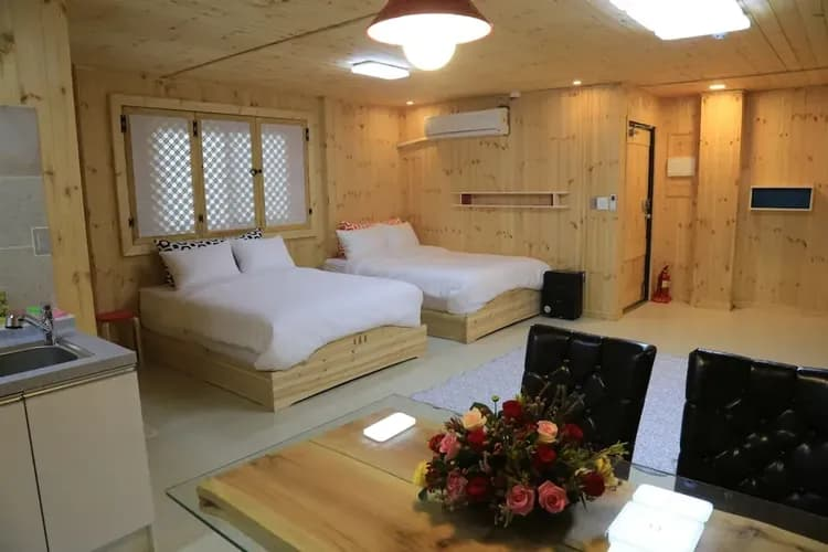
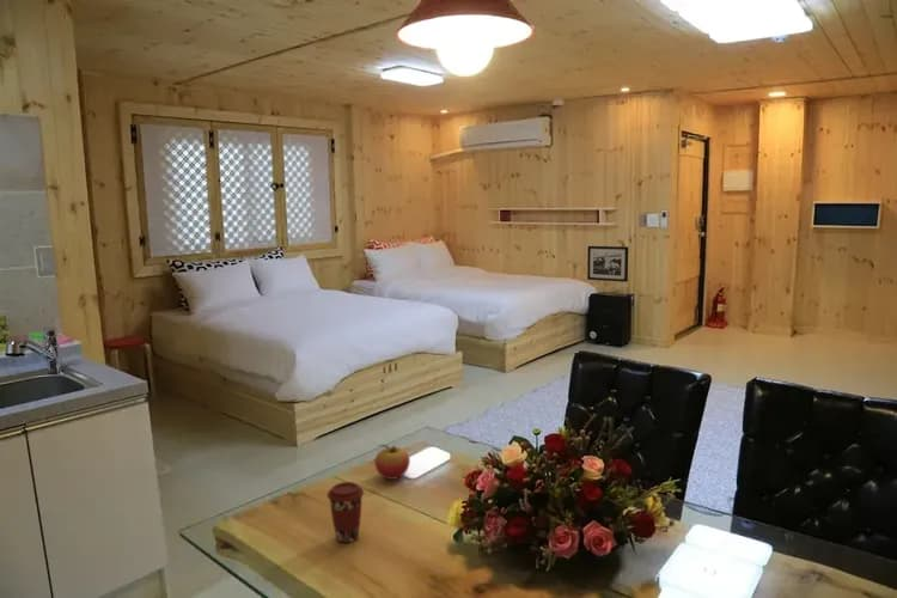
+ picture frame [586,245,630,283]
+ coffee cup [327,481,365,544]
+ fruit [373,444,411,481]
